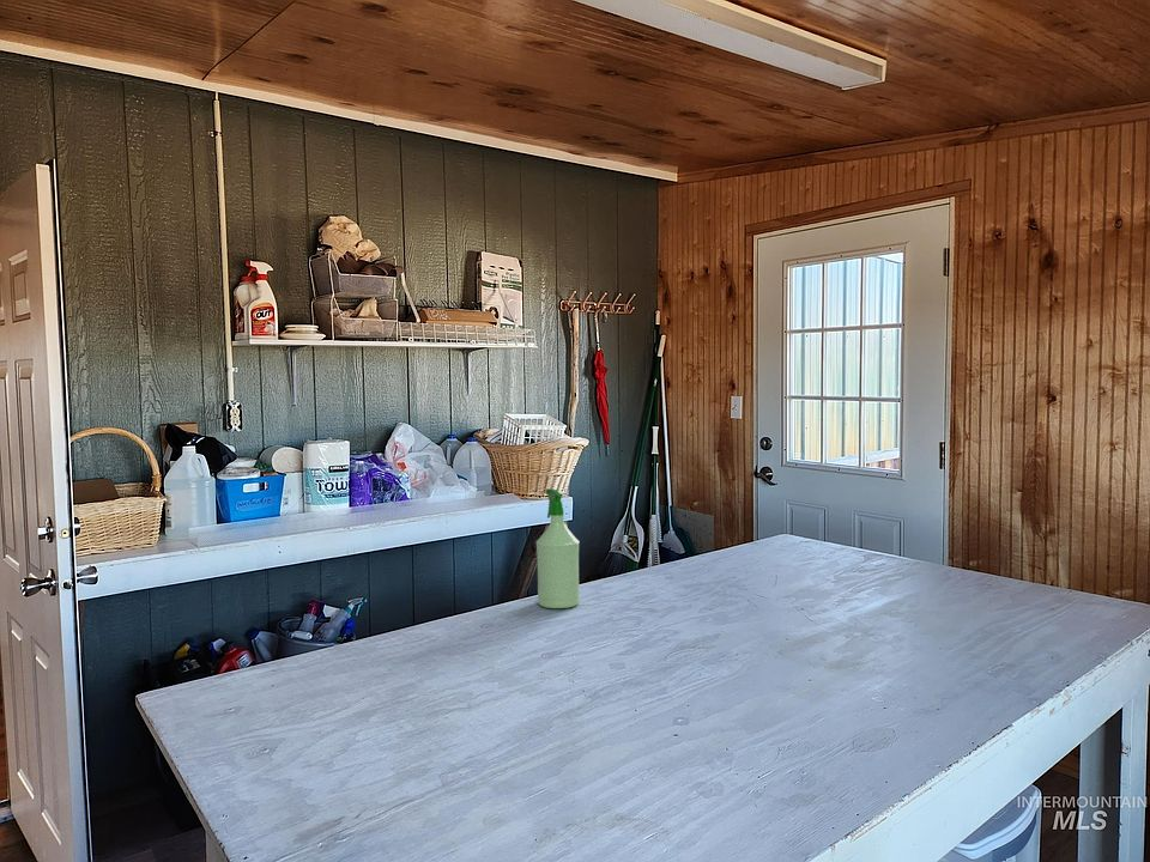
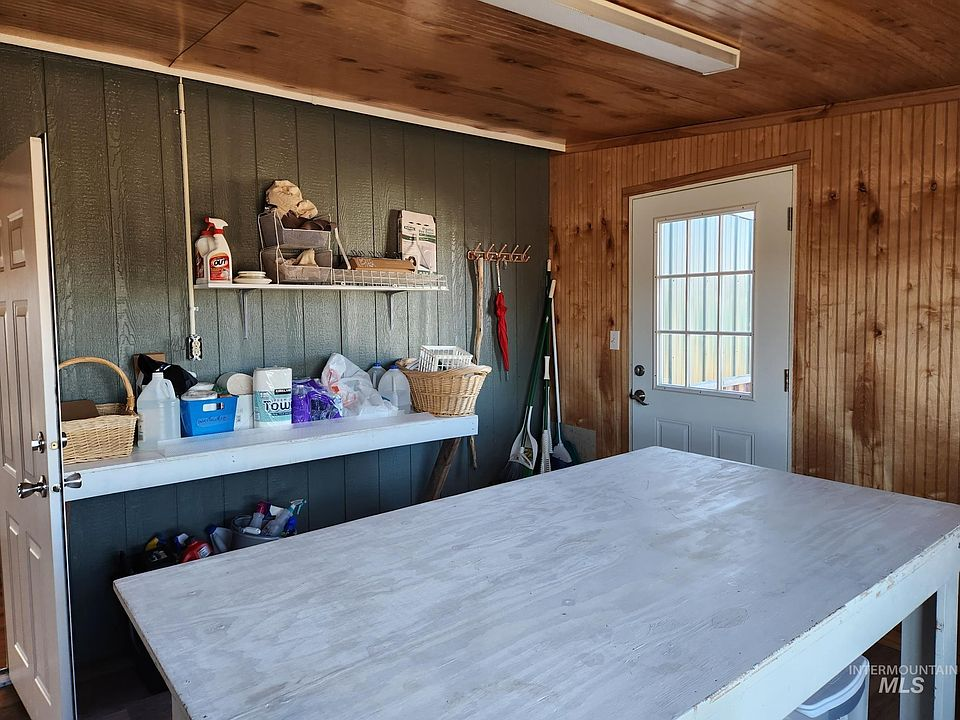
- spray bottle [535,487,581,609]
